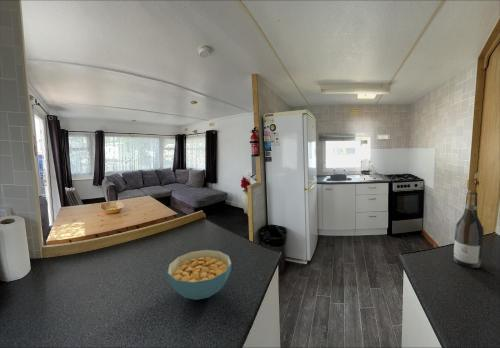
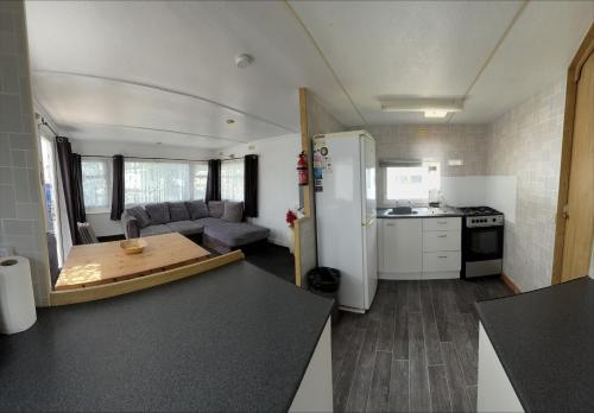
- wine bottle [452,190,485,269]
- cereal bowl [166,249,233,301]
